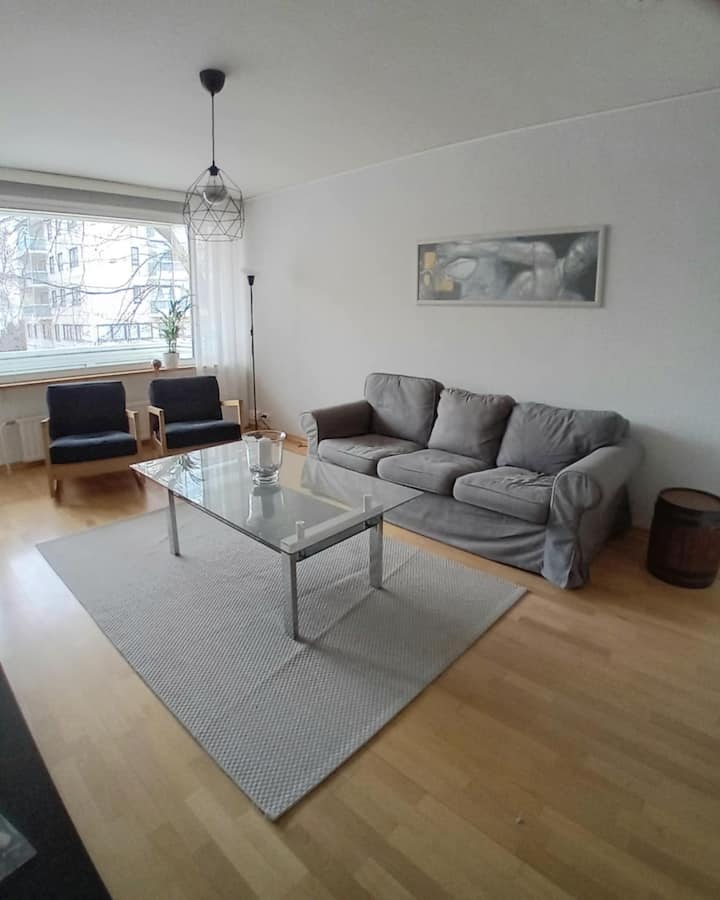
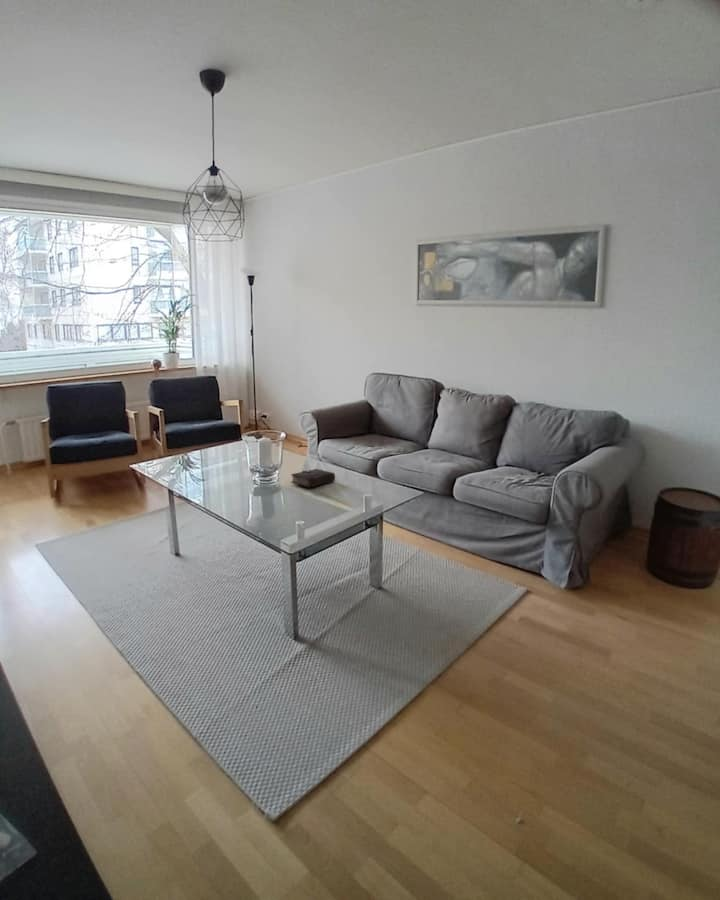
+ book [290,468,336,488]
